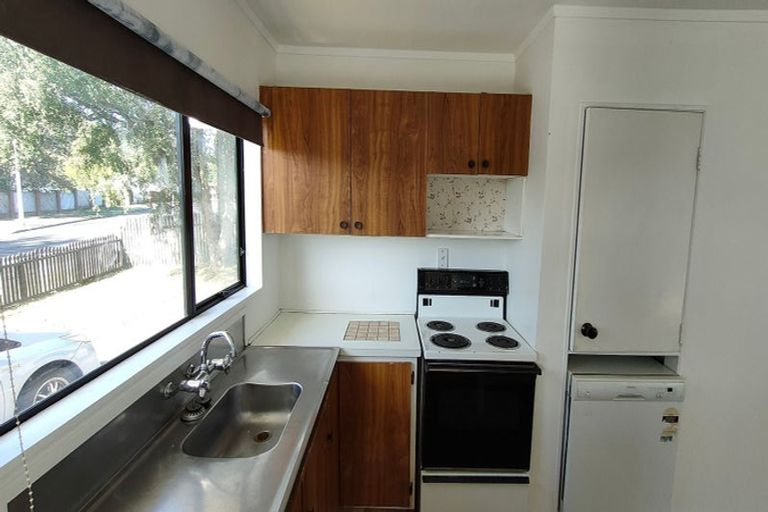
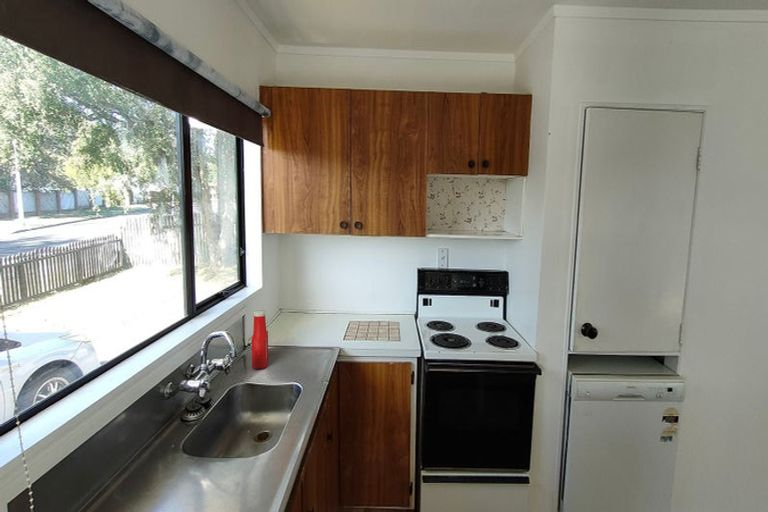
+ soap bottle [250,309,269,370]
